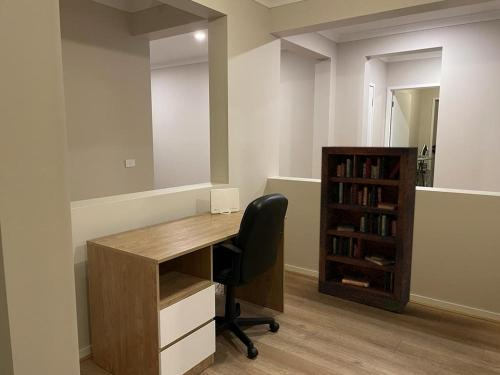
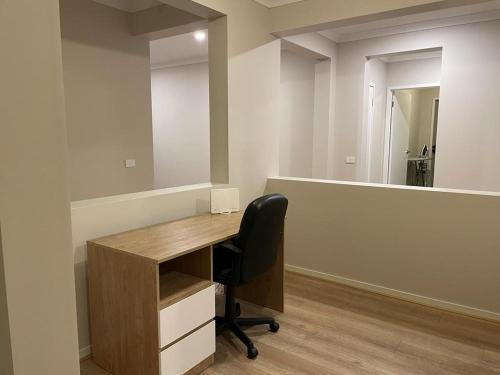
- bookcase [317,145,419,314]
